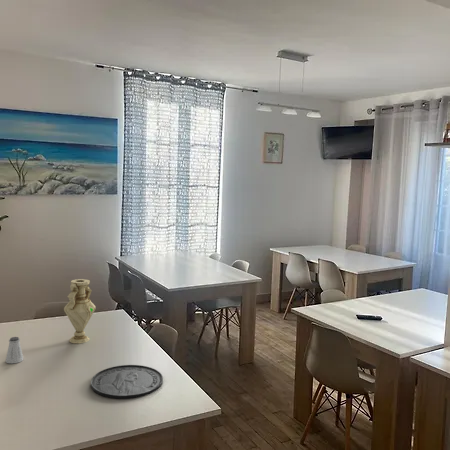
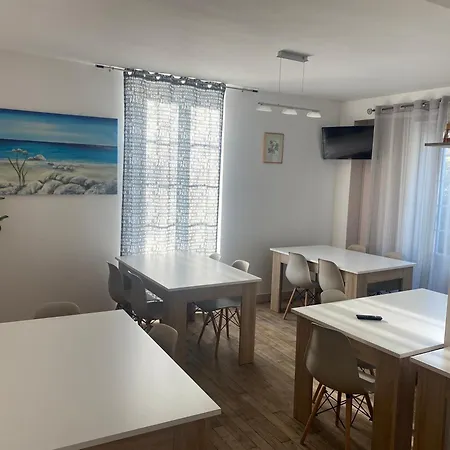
- plate [90,364,164,400]
- saltshaker [5,336,24,364]
- vase [63,278,97,345]
